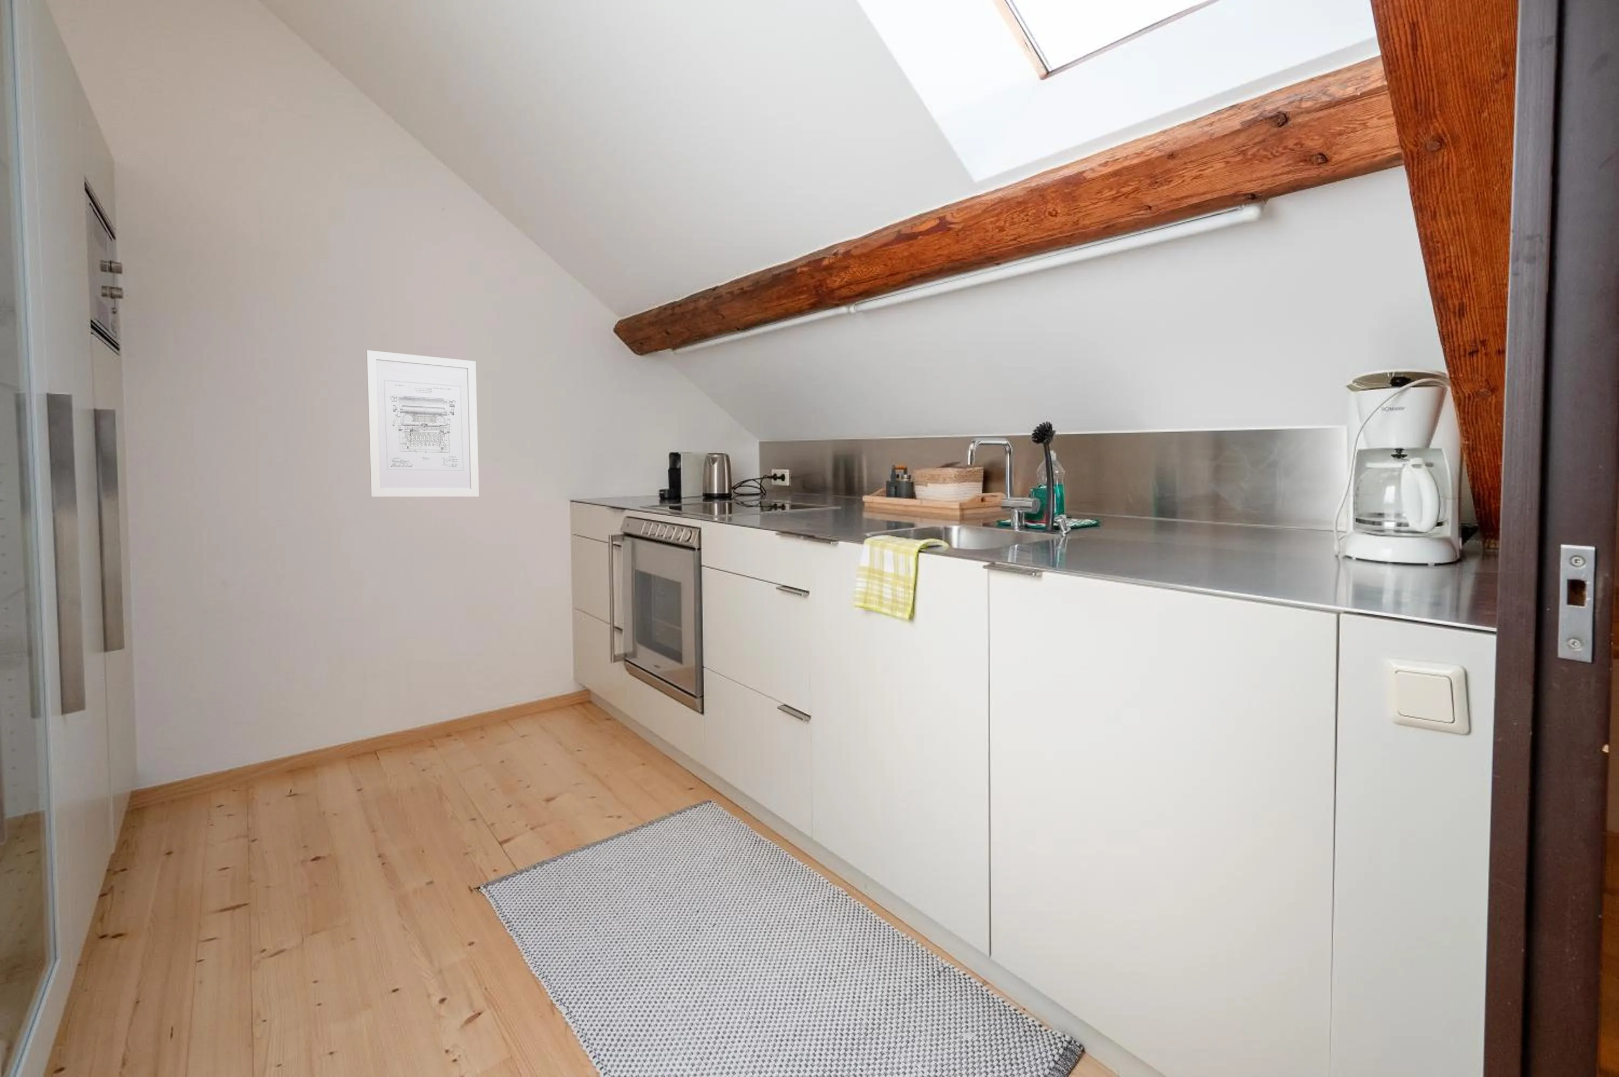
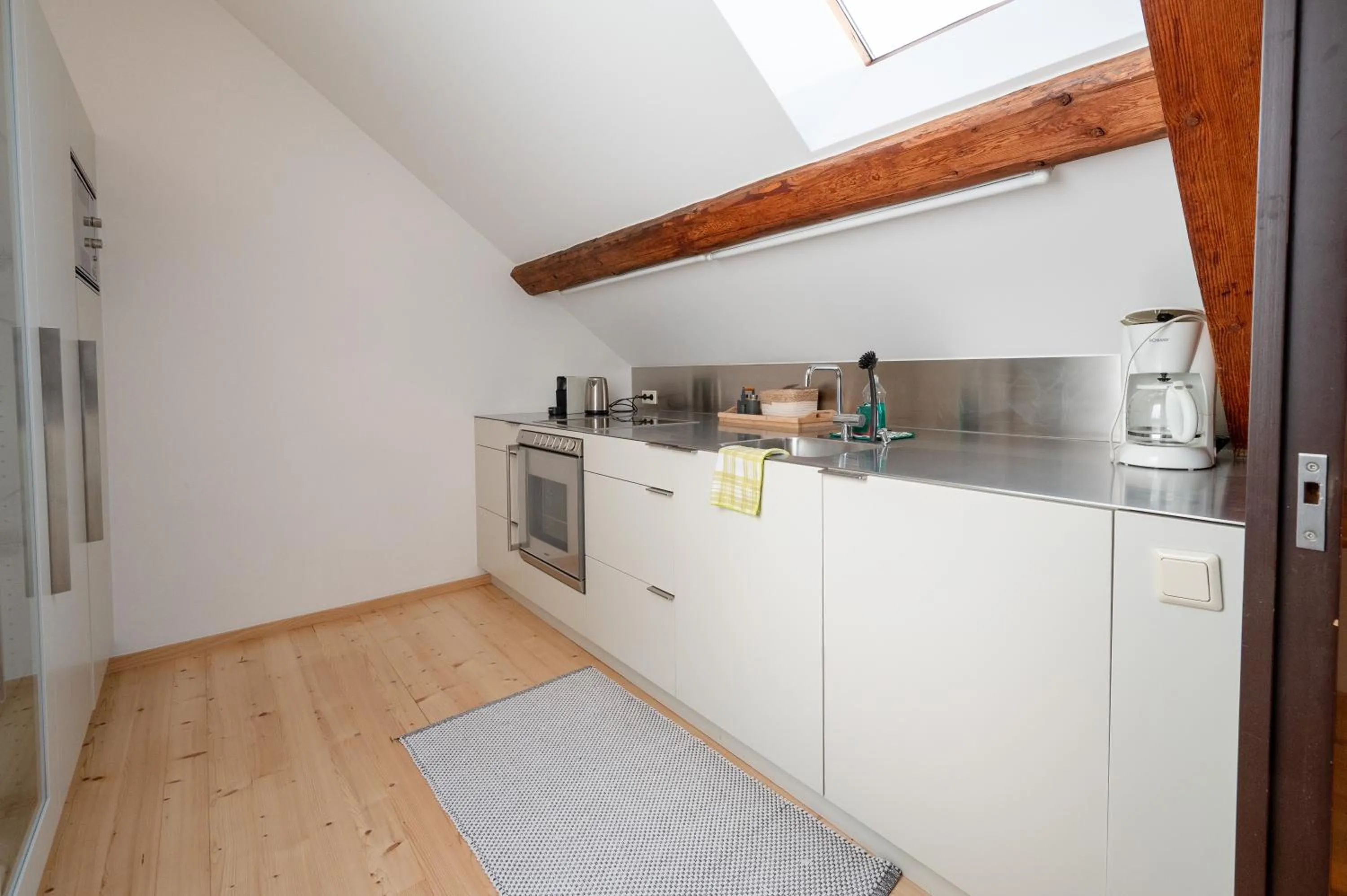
- wall art [365,350,480,496]
